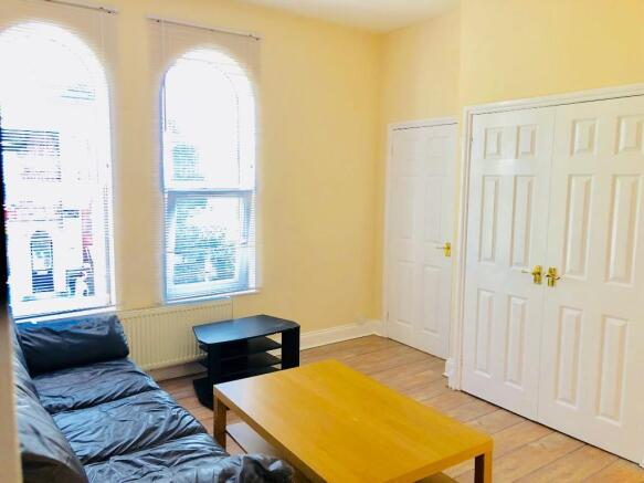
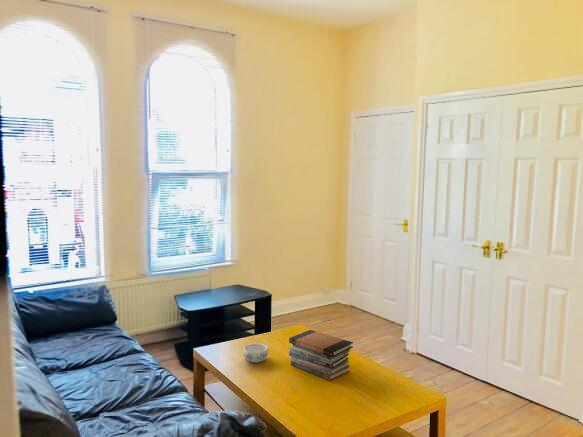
+ book stack [288,329,354,382]
+ decorative bowl [242,342,269,363]
